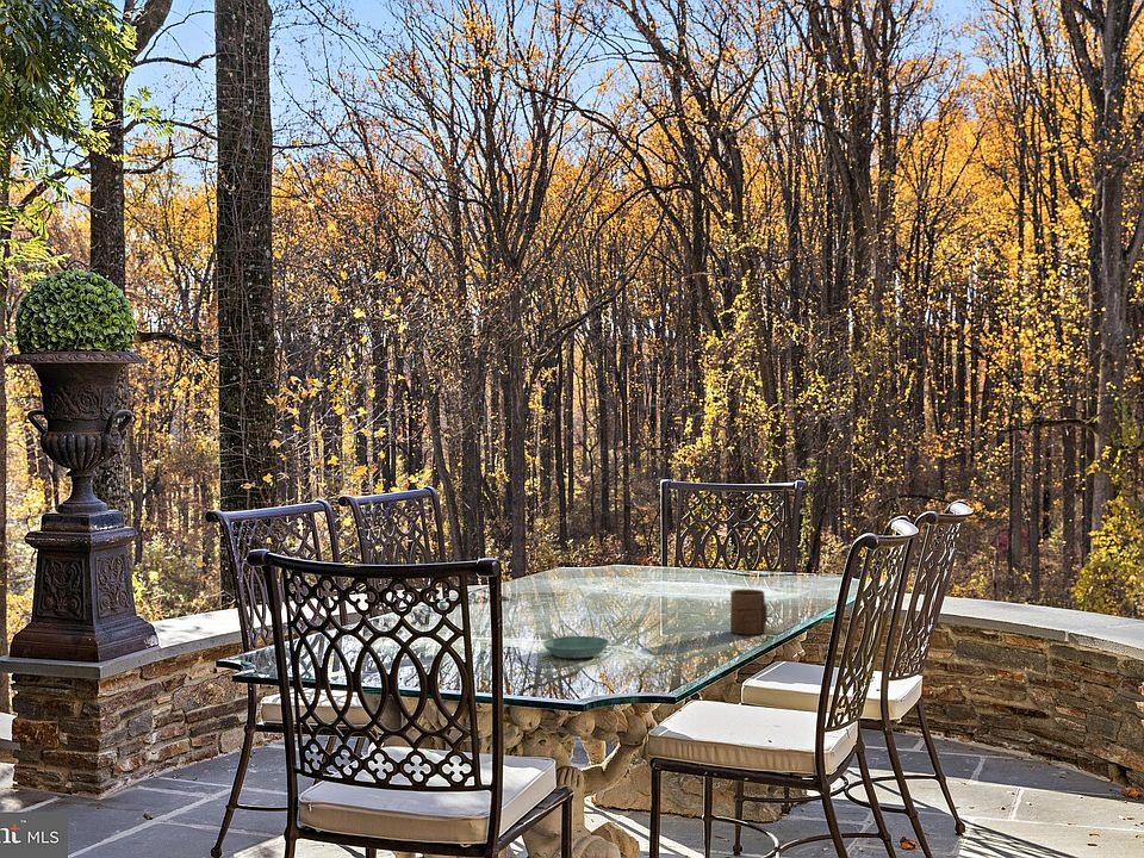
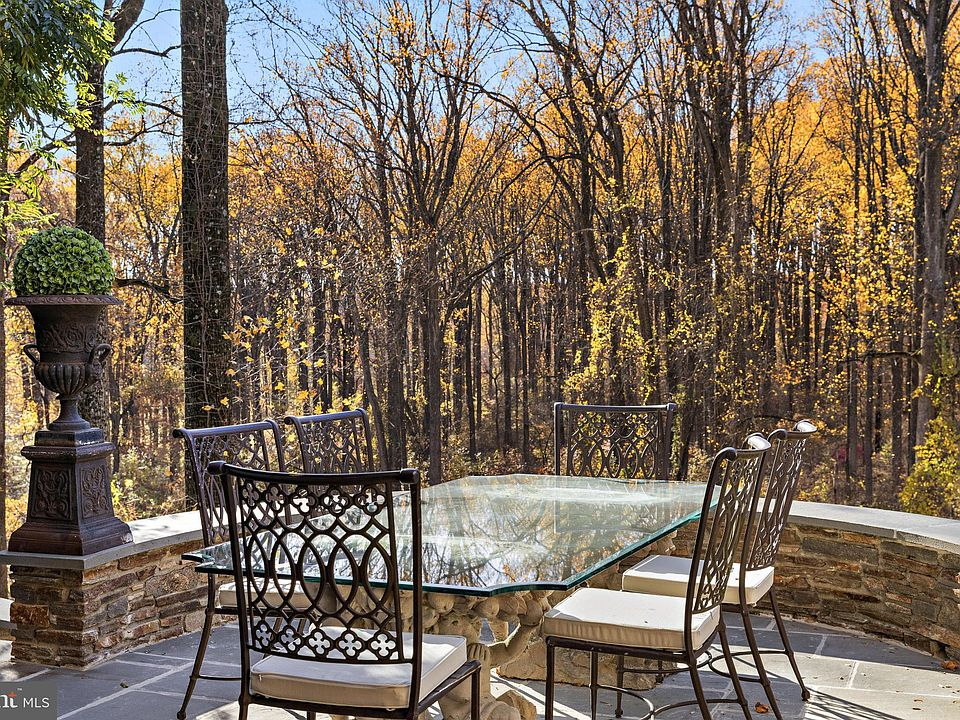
- saucer [542,635,610,659]
- cup [729,589,769,635]
